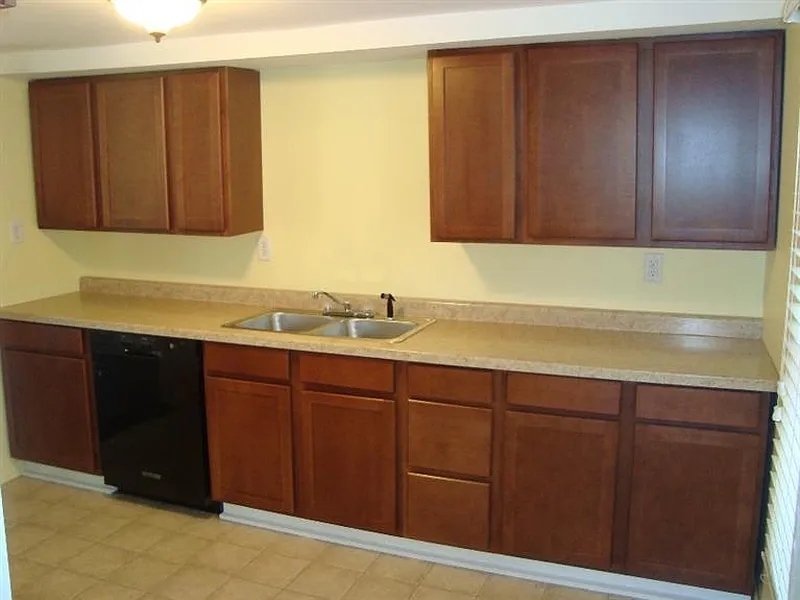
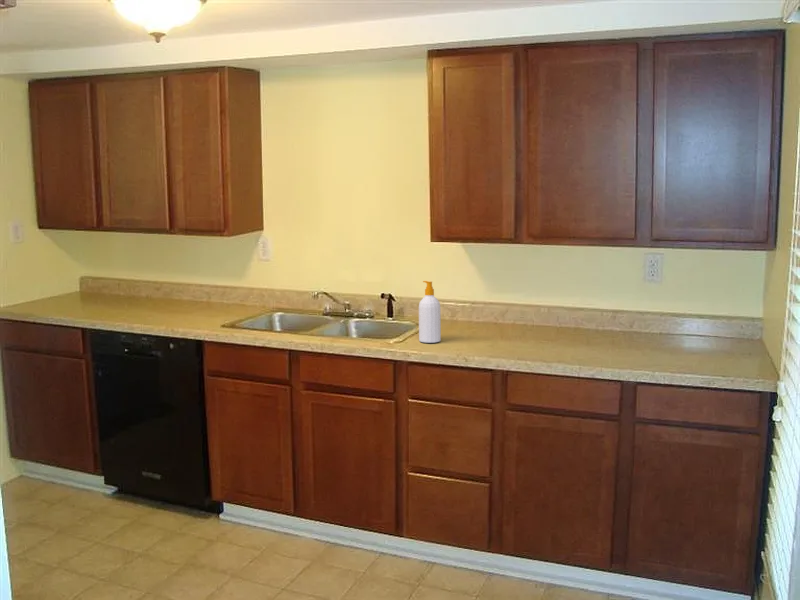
+ soap bottle [418,280,442,344]
